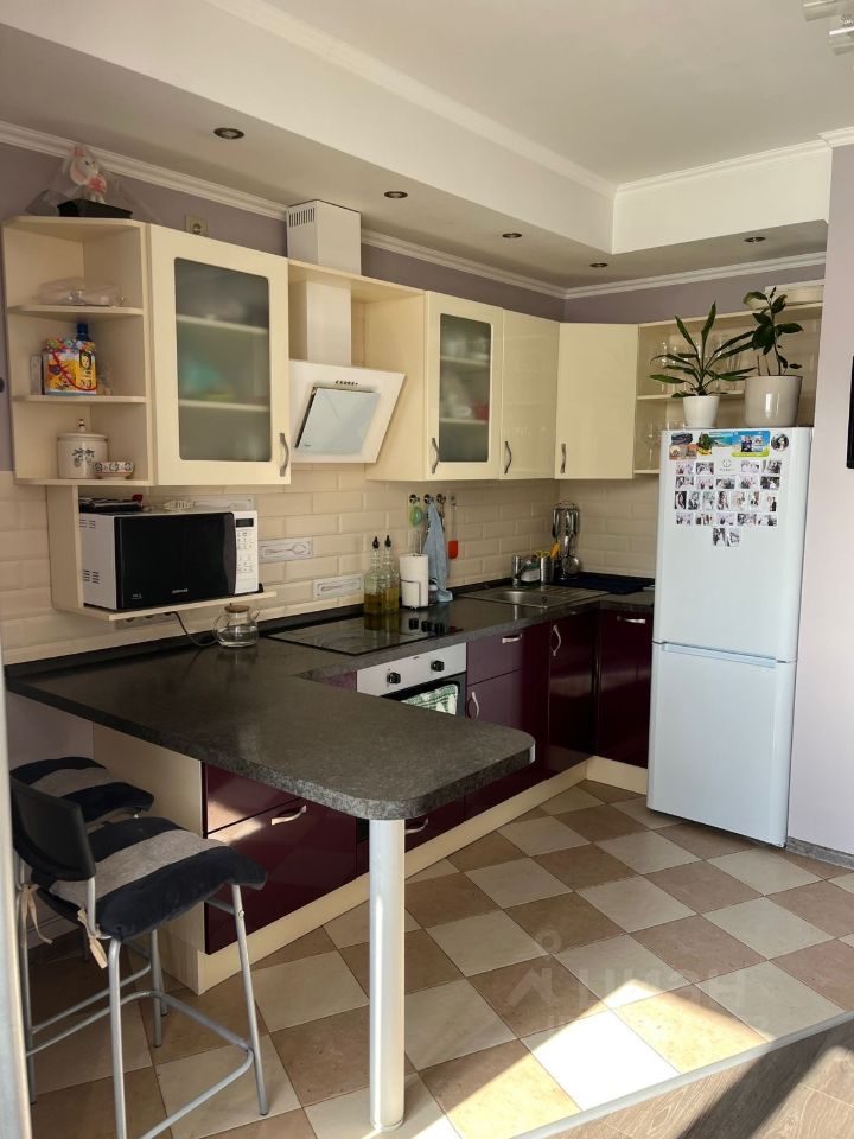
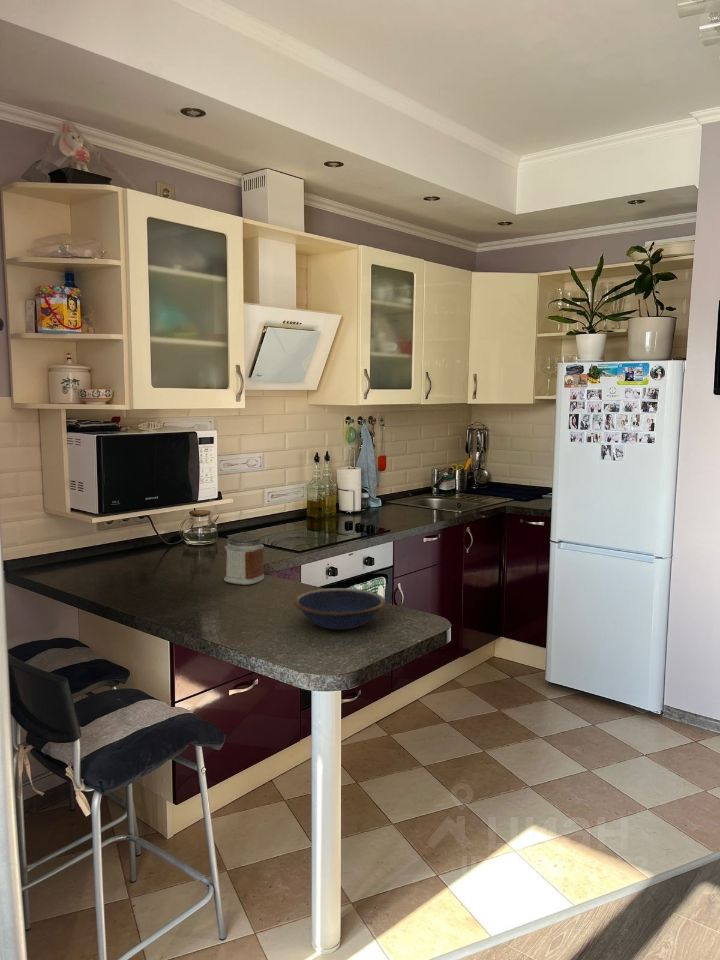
+ jar [223,533,265,586]
+ bowl [293,587,386,631]
